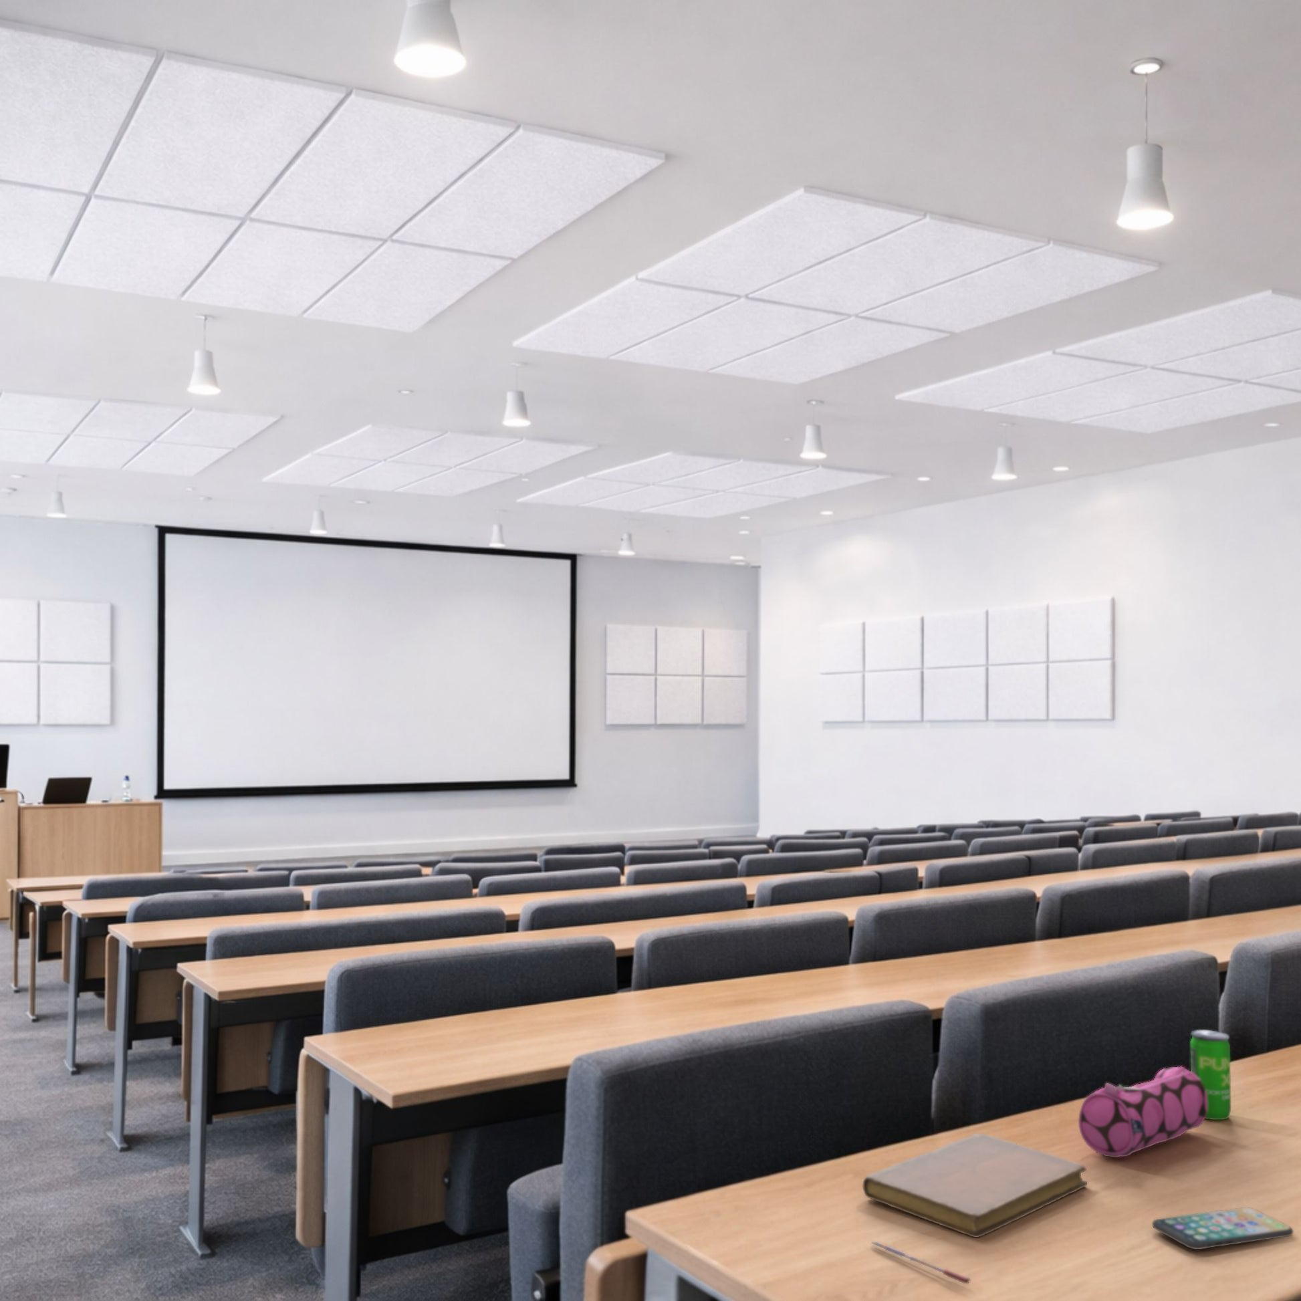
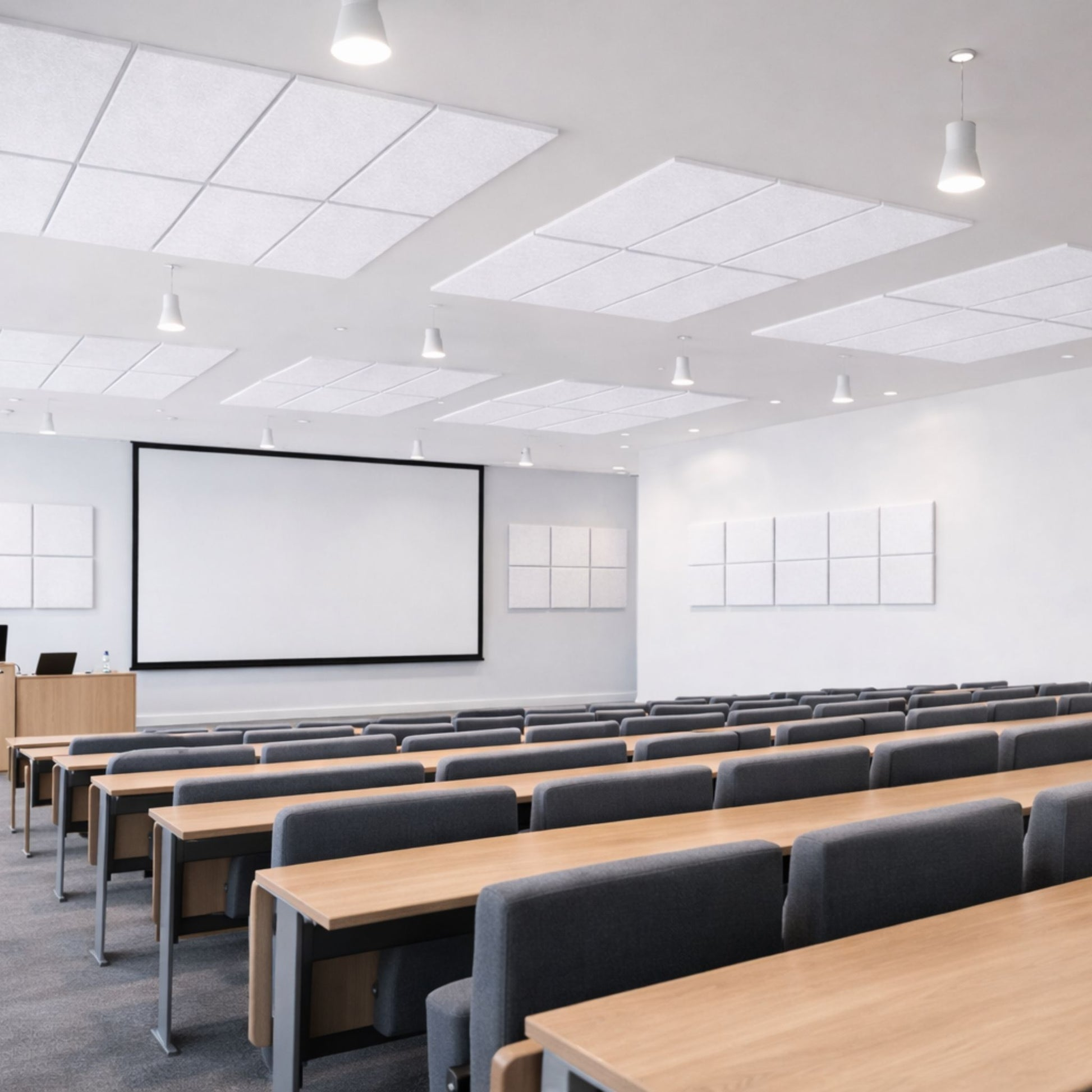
- notebook [863,1133,1088,1238]
- smartphone [1151,1207,1294,1250]
- pen [869,1240,971,1284]
- beverage can [1190,1029,1232,1120]
- pencil case [1078,1065,1207,1158]
